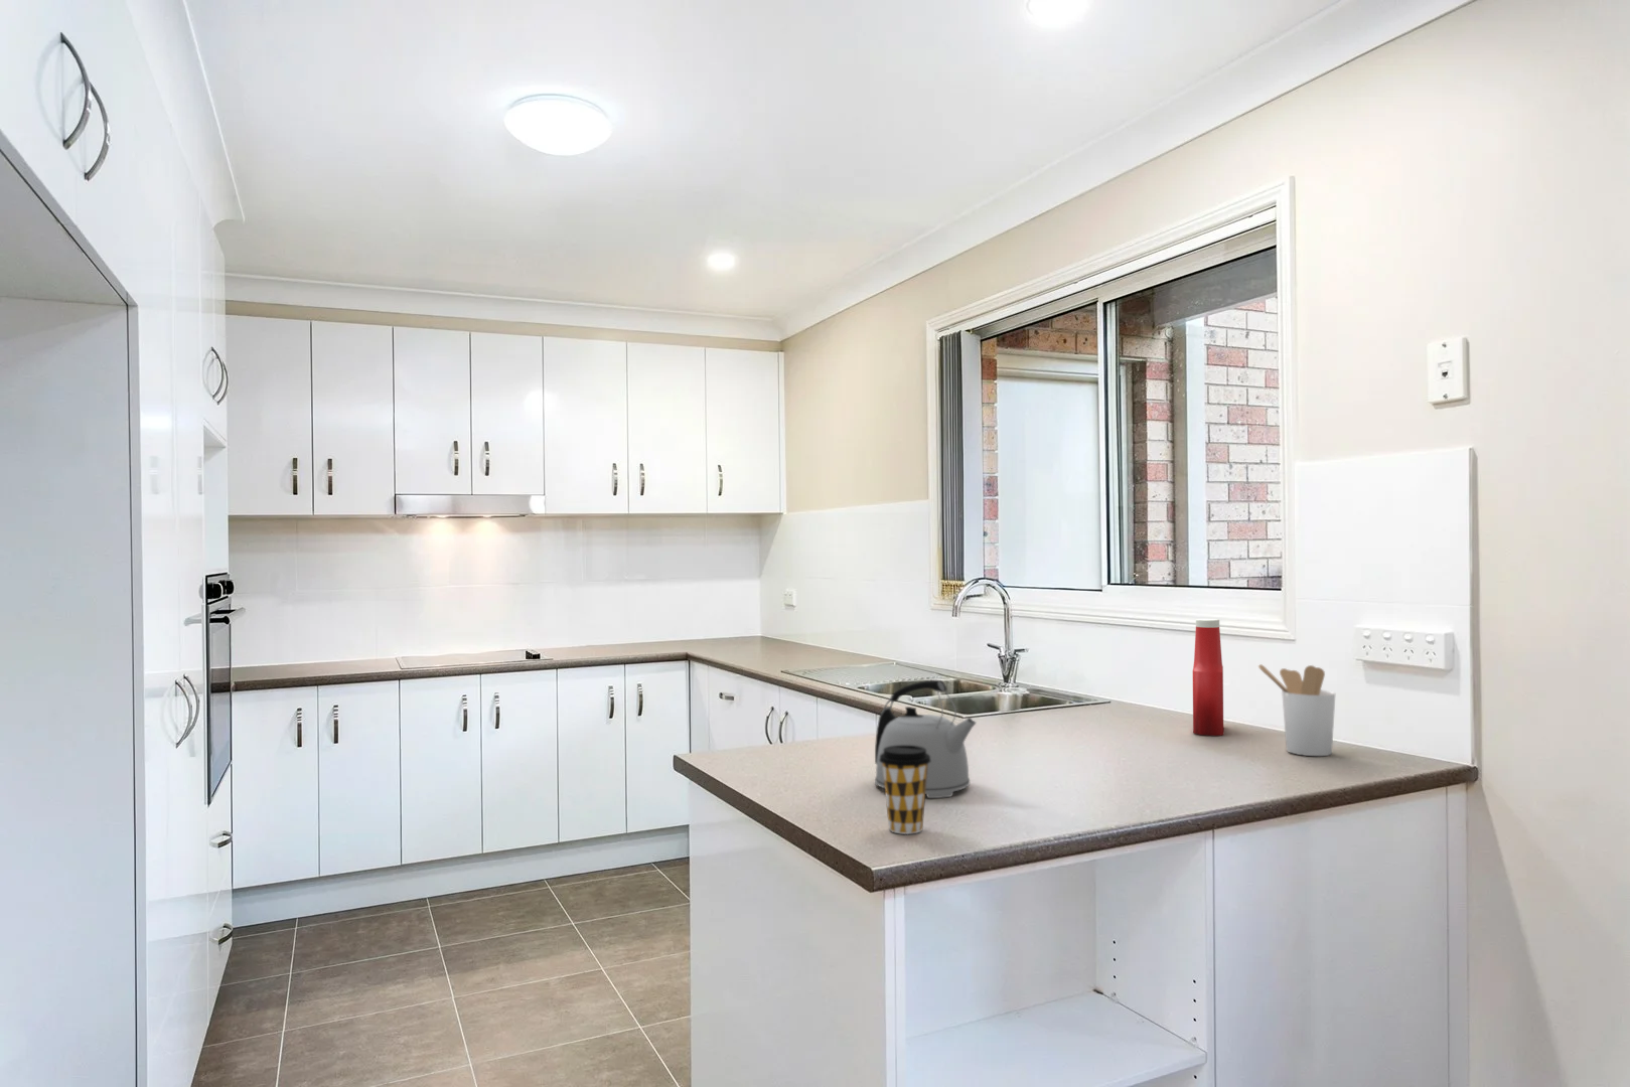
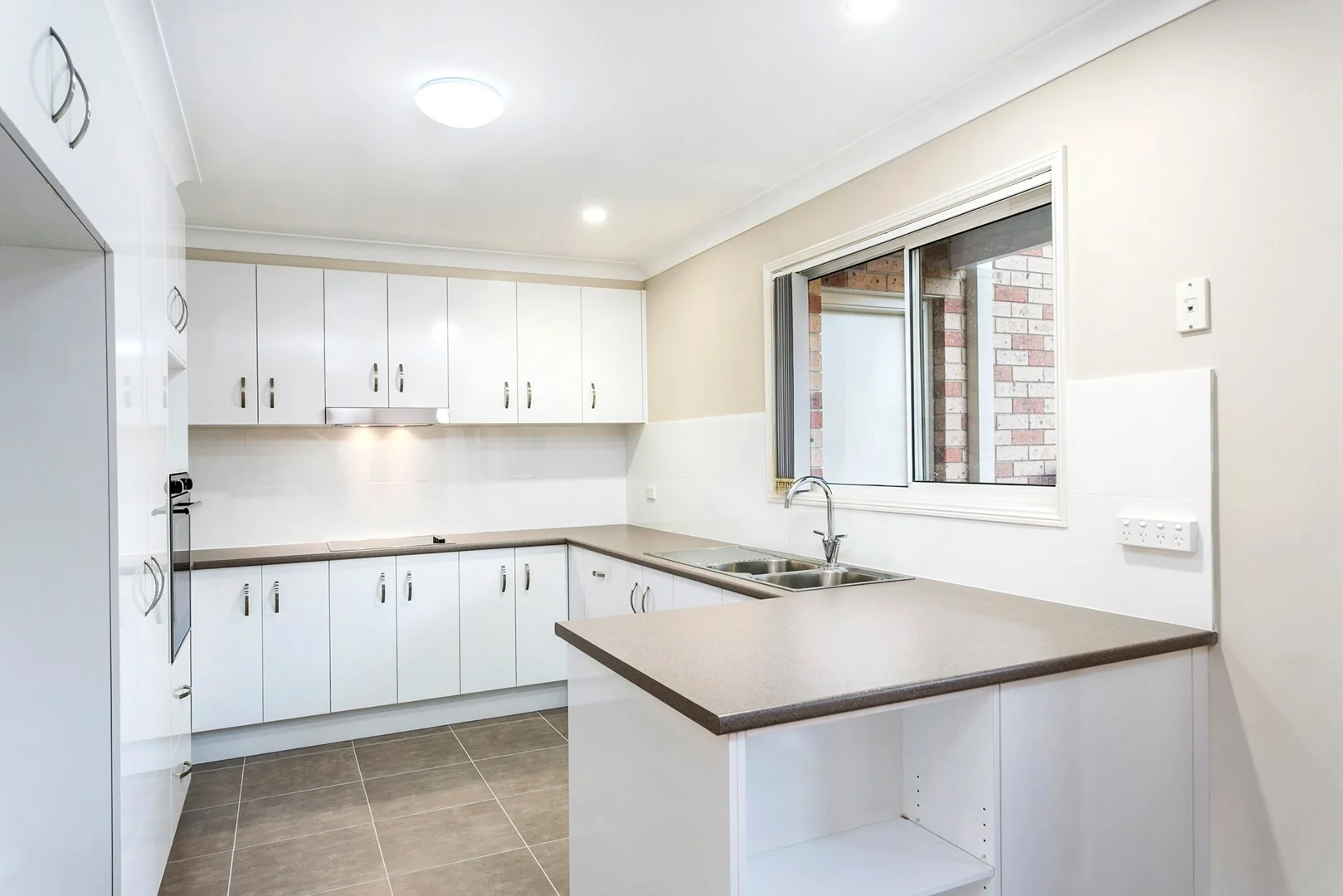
- soap bottle [1192,618,1225,736]
- coffee cup [879,745,931,836]
- utensil holder [1257,664,1336,757]
- kettle [874,679,977,799]
